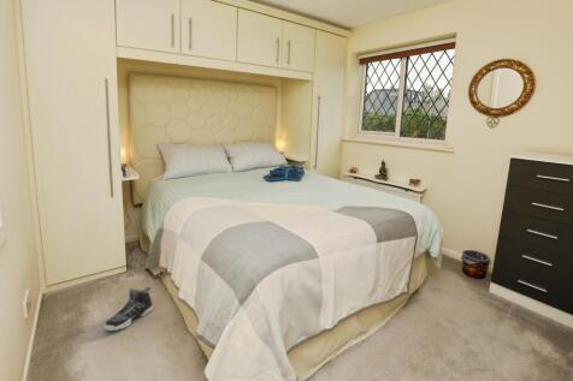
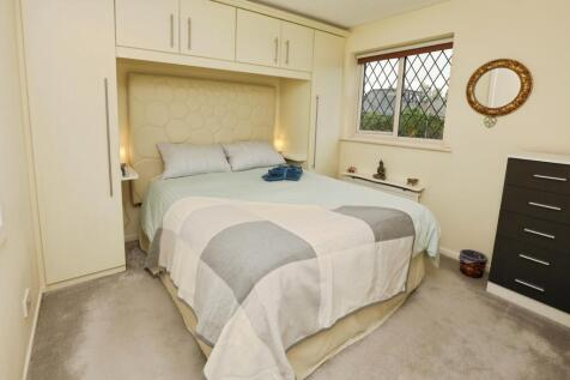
- sneaker [102,286,154,332]
